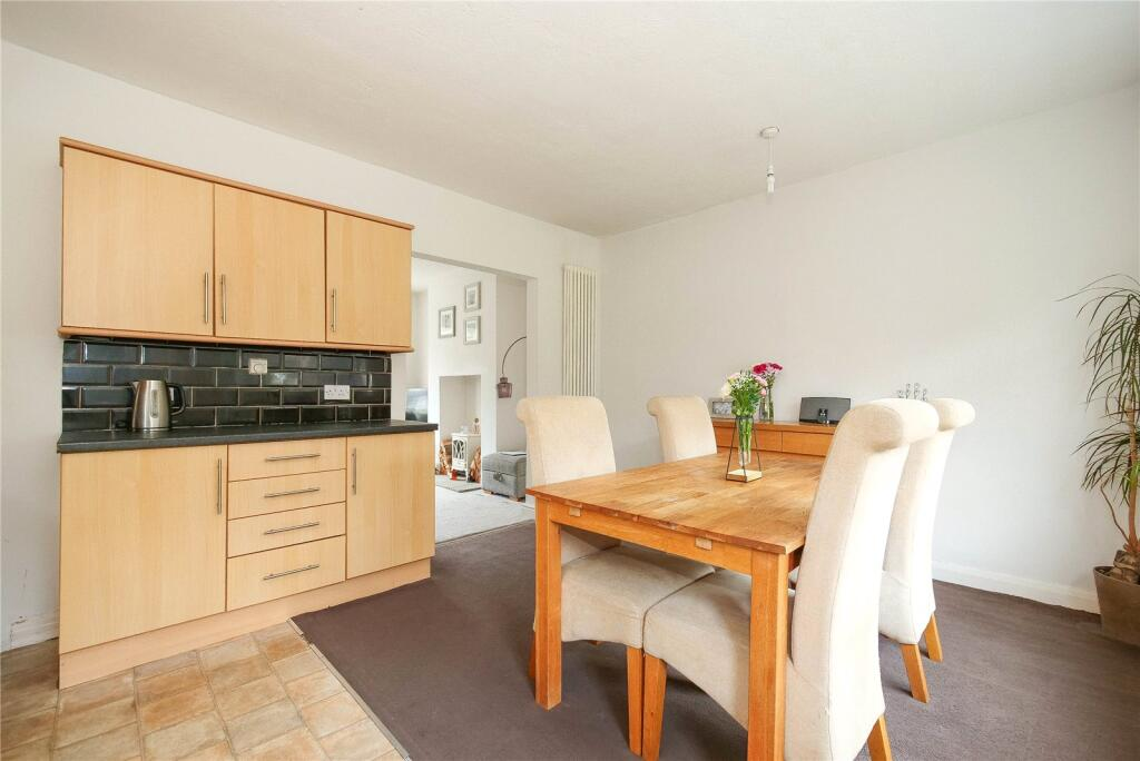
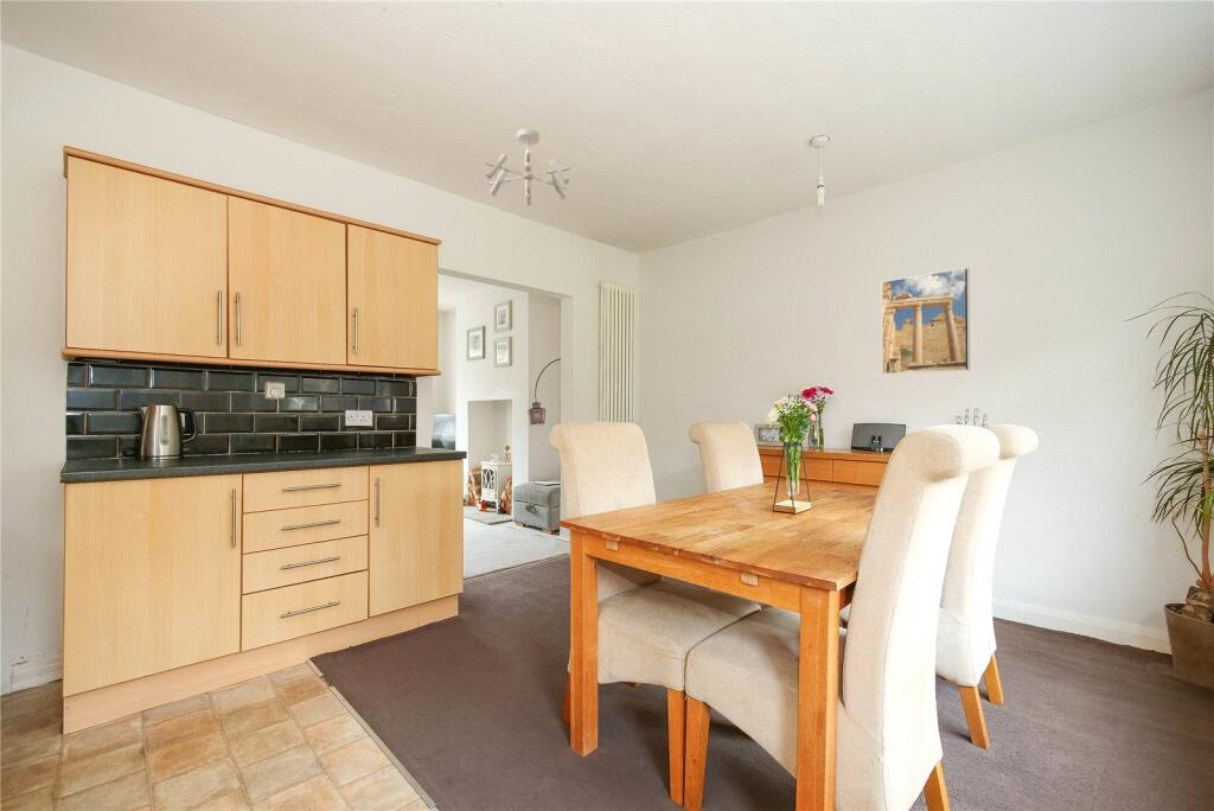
+ ceiling light fixture [485,127,570,206]
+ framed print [881,267,971,376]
